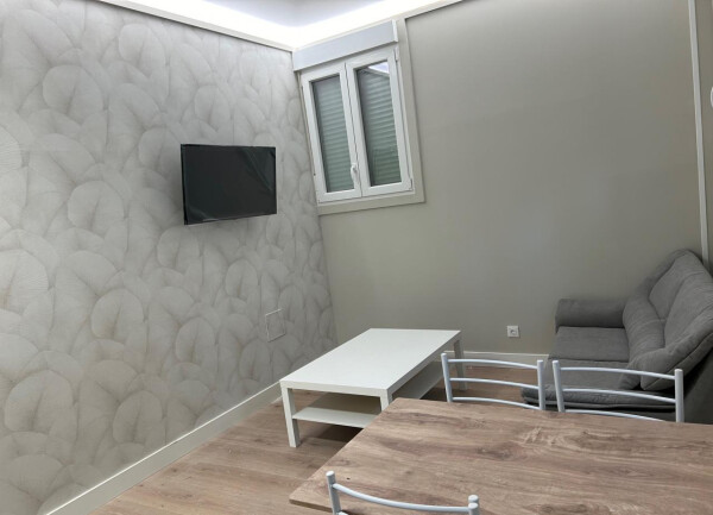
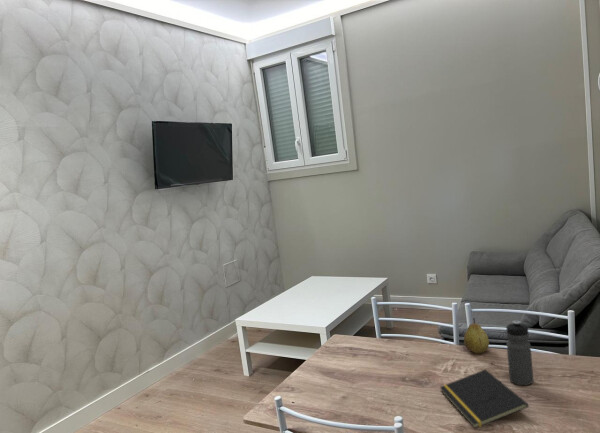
+ fruit [463,317,490,354]
+ water bottle [505,320,534,386]
+ notepad [439,368,529,429]
